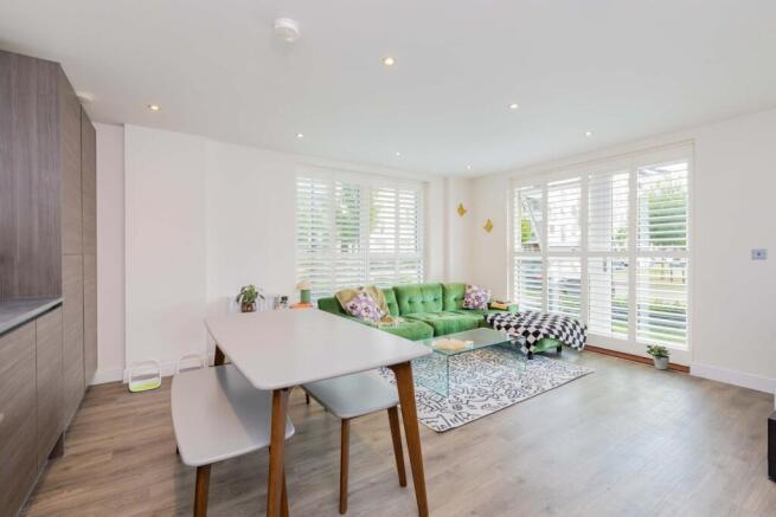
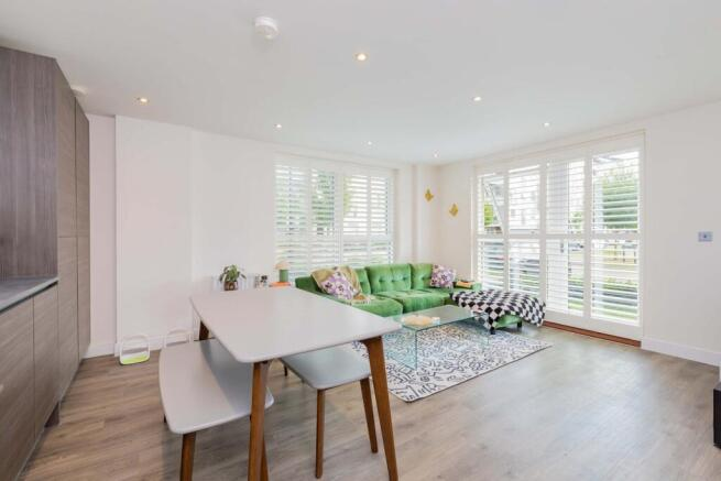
- potted plant [644,343,672,370]
